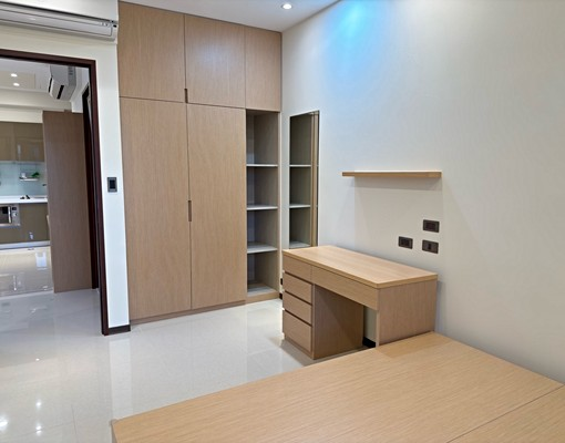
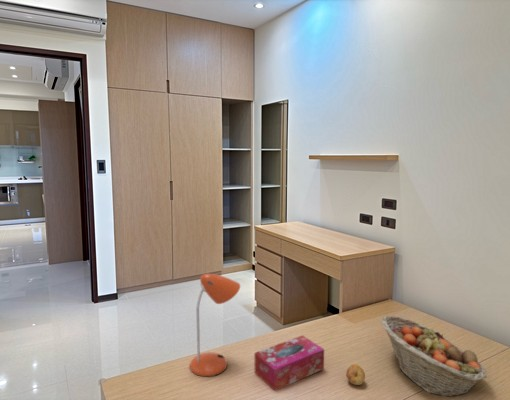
+ desk lamp [189,273,241,378]
+ fruit [345,363,366,386]
+ fruit basket [380,315,487,398]
+ tissue box [254,334,325,391]
